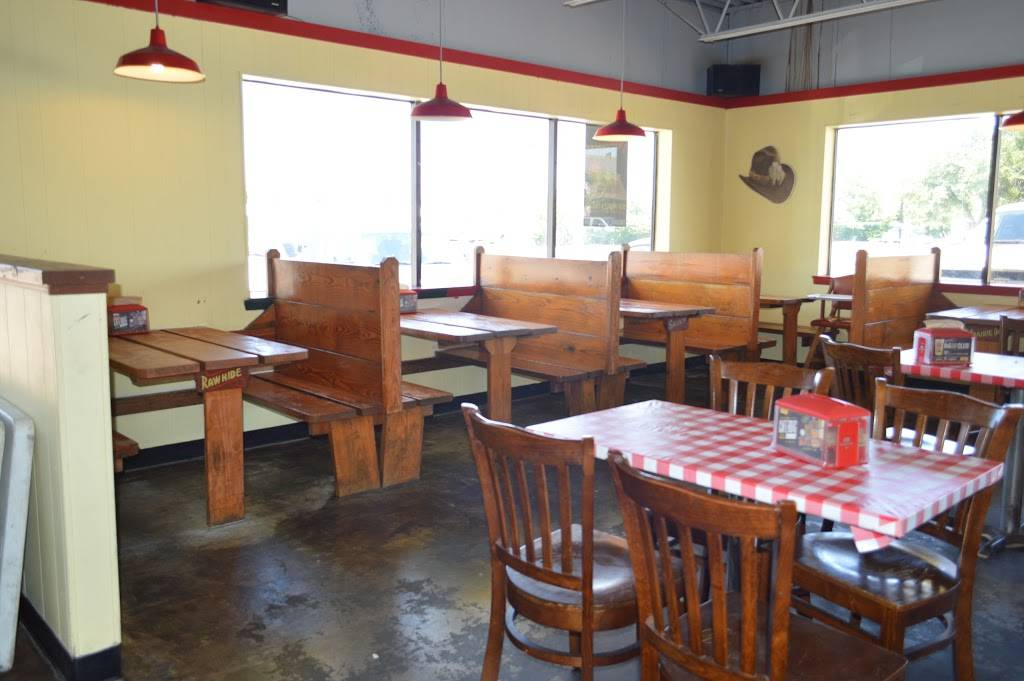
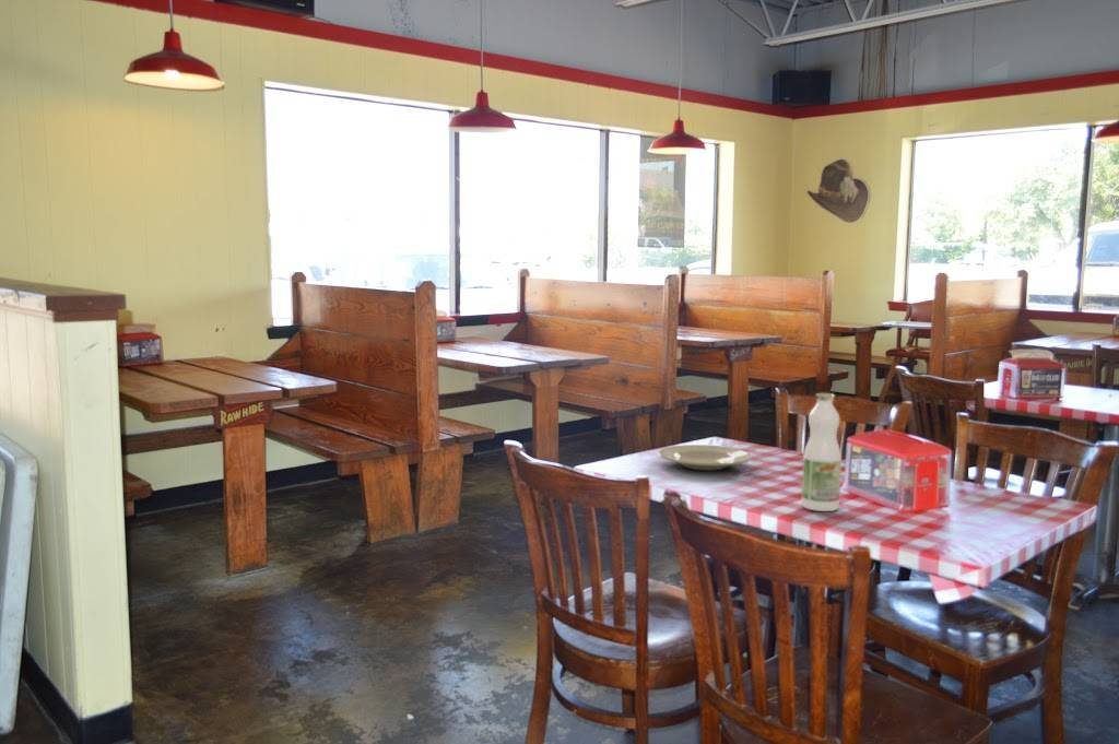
+ plate [657,444,753,471]
+ juice bottle [801,392,843,512]
